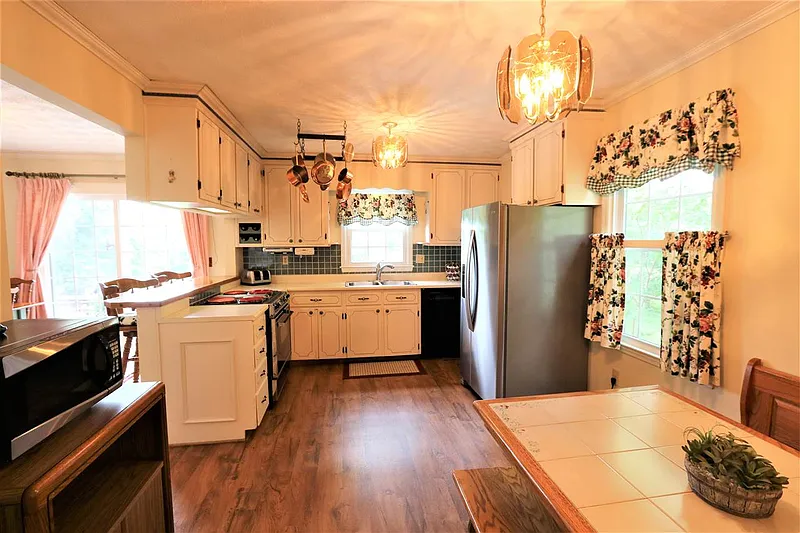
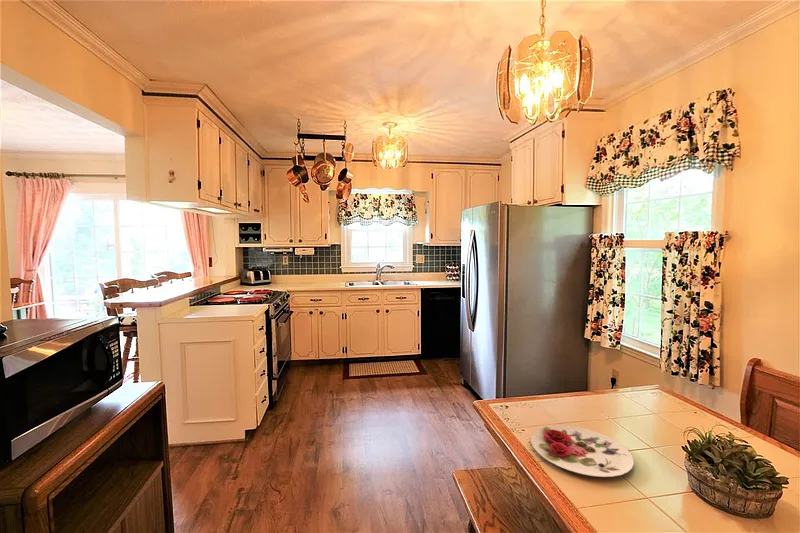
+ plate [530,424,635,478]
